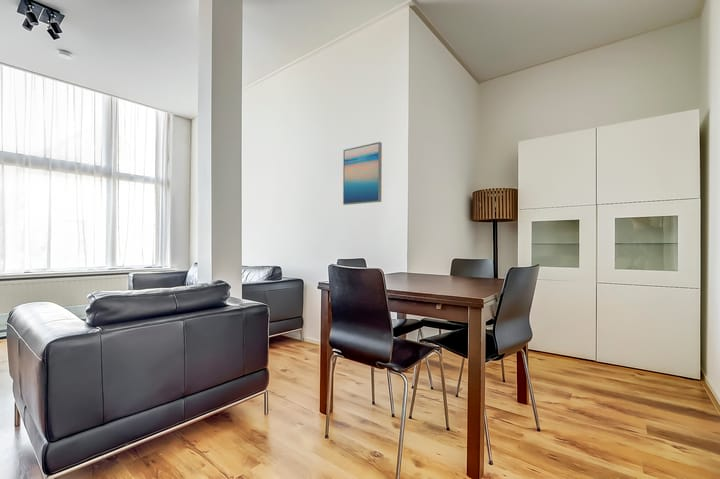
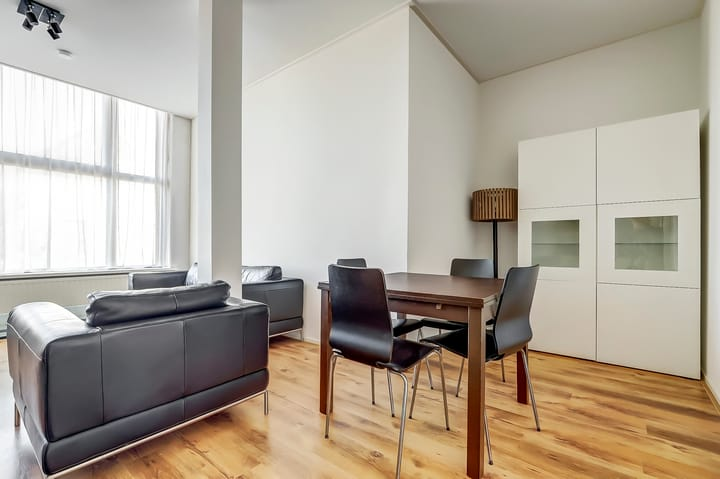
- wall art [342,141,383,206]
